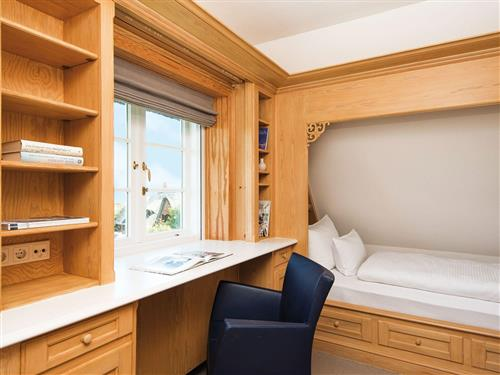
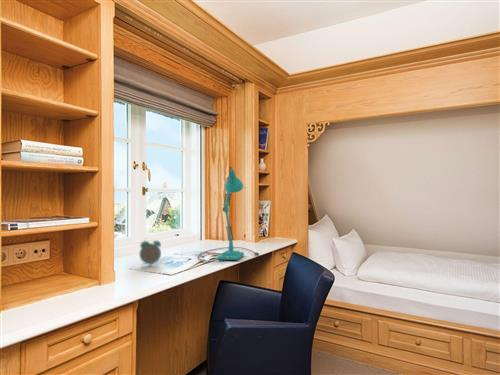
+ alarm clock [138,236,162,268]
+ desk lamp [197,165,260,263]
